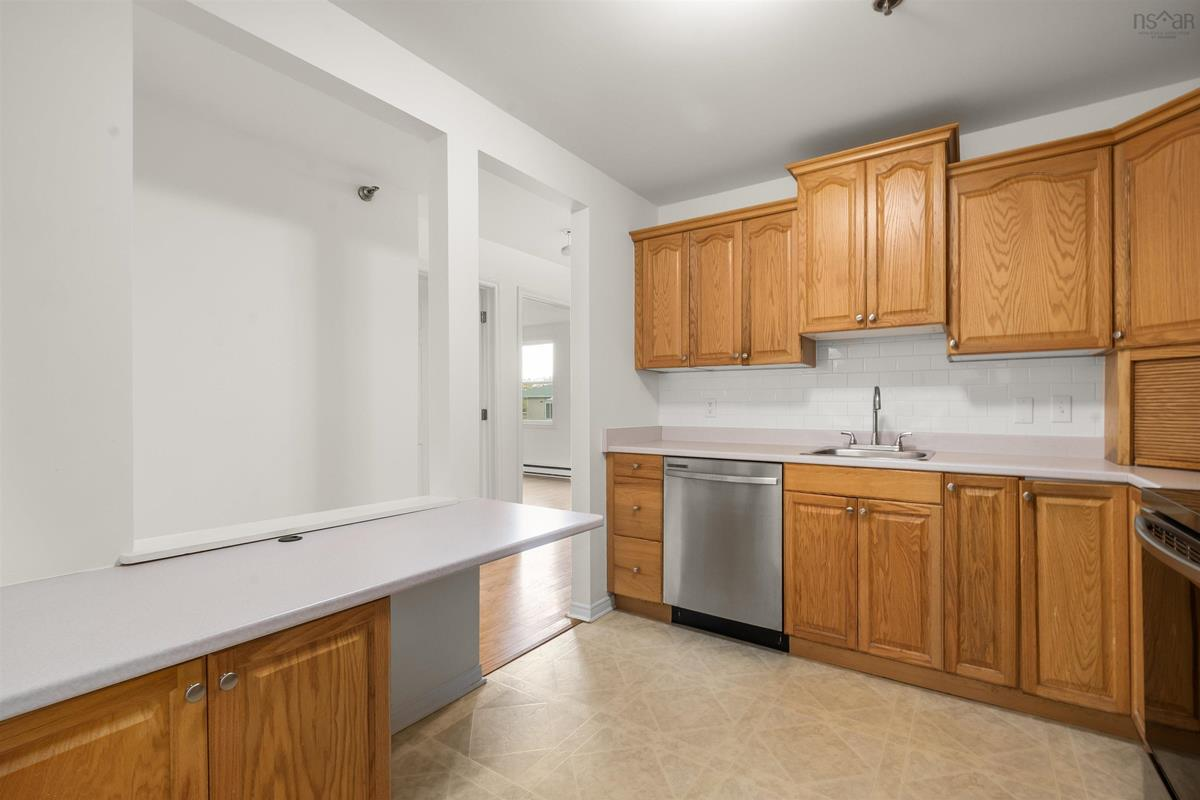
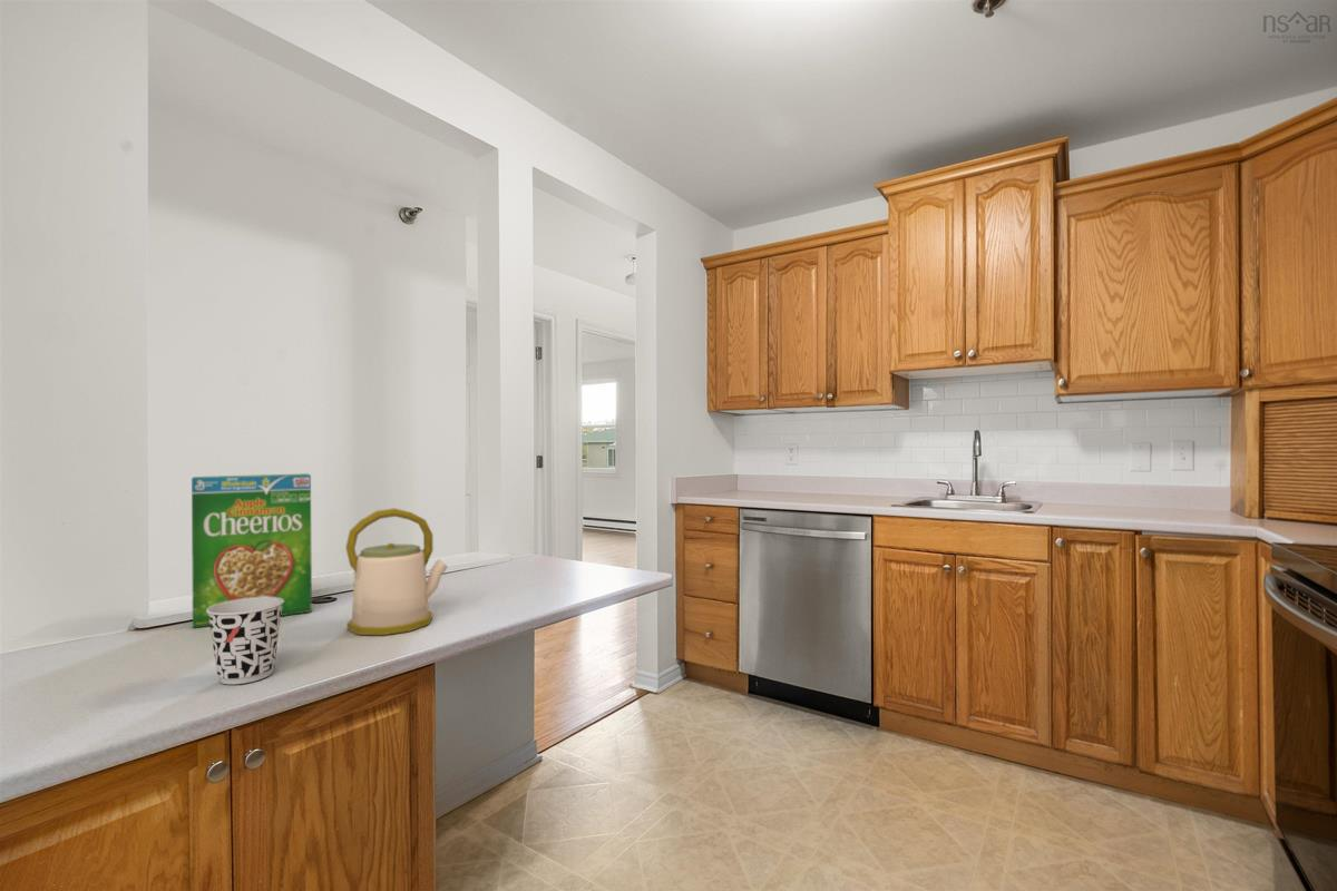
+ kettle [344,507,449,636]
+ cereal box [191,472,313,629]
+ cup [207,597,284,685]
